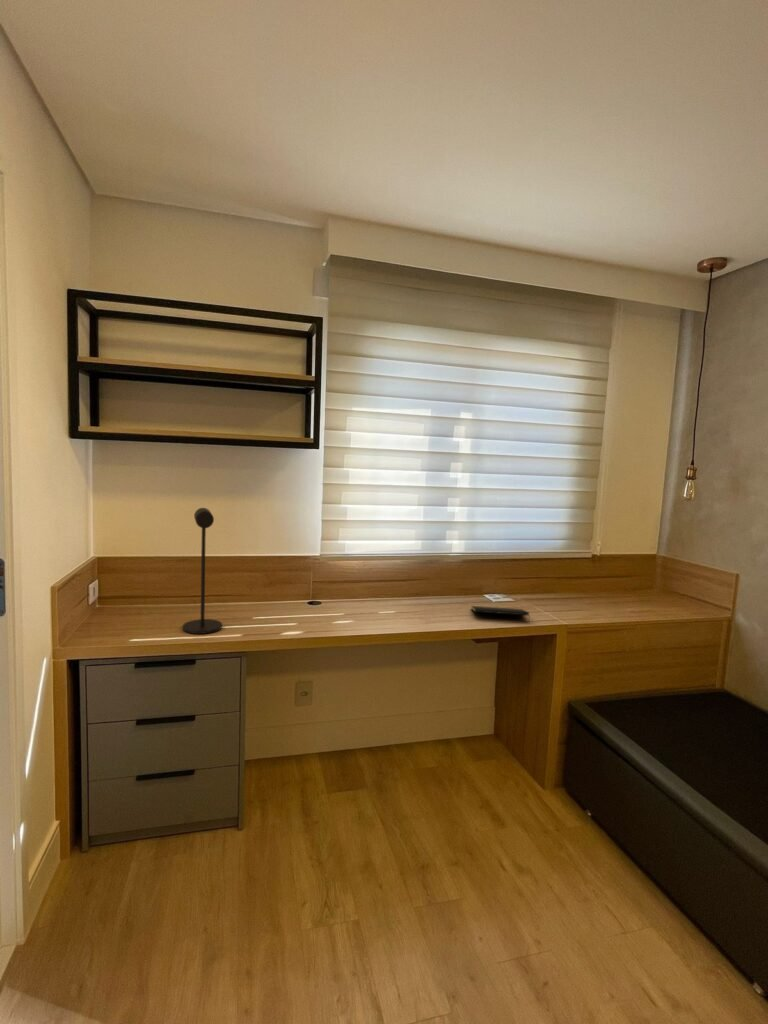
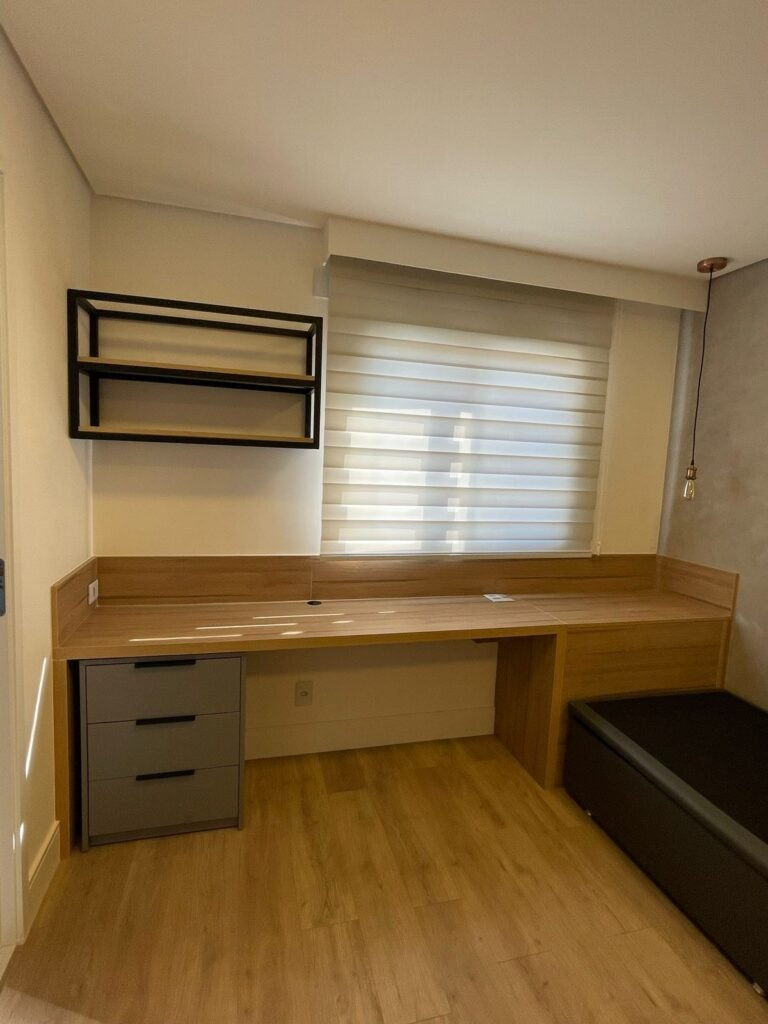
- notepad [470,605,531,623]
- desk lamp [181,507,223,635]
